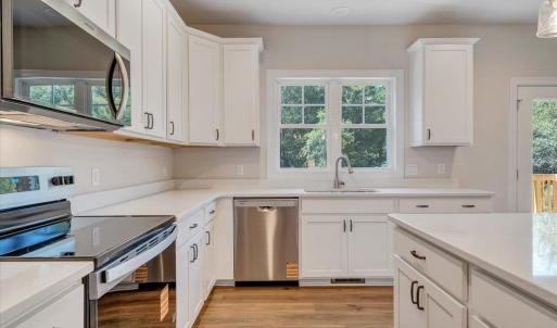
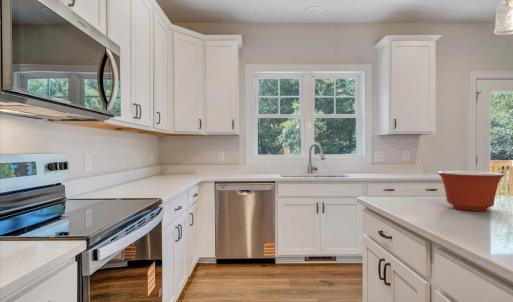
+ mixing bowl [436,170,506,212]
